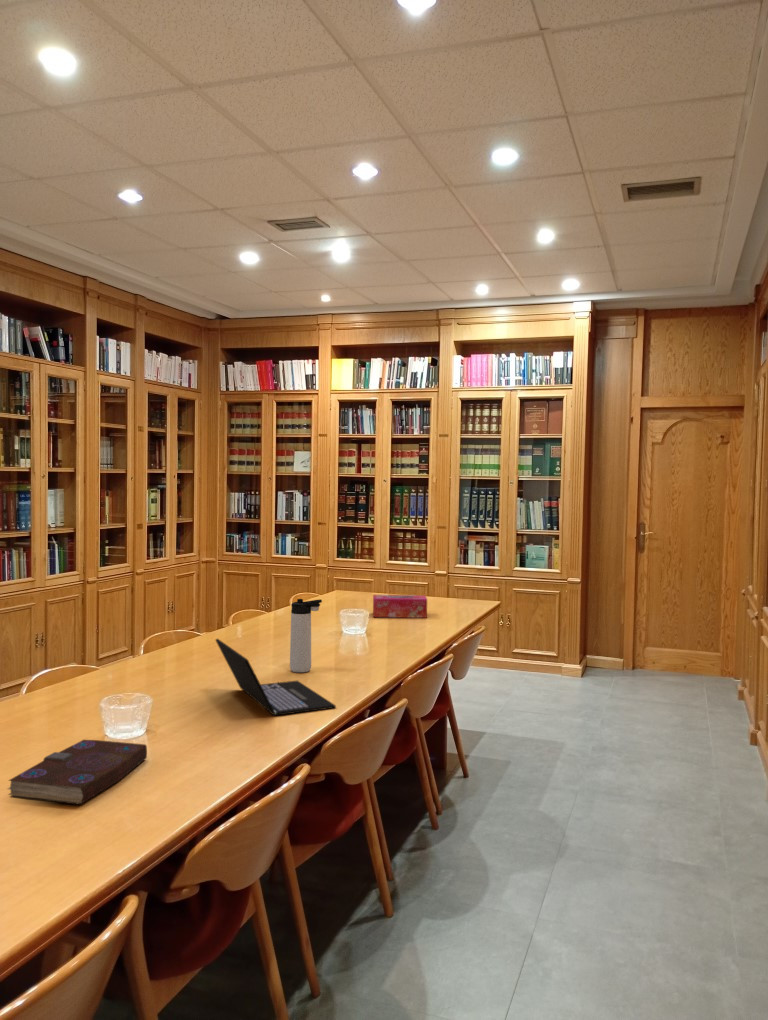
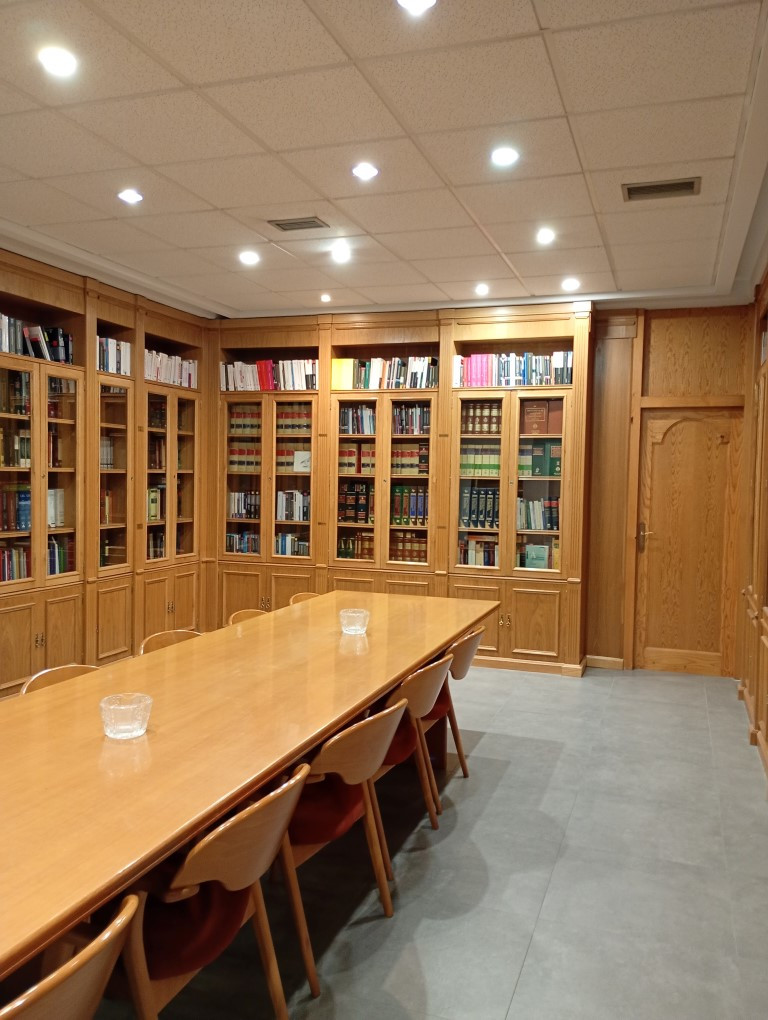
- thermos bottle [289,598,323,674]
- tissue box [372,594,428,619]
- book [7,739,148,806]
- laptop [214,638,337,716]
